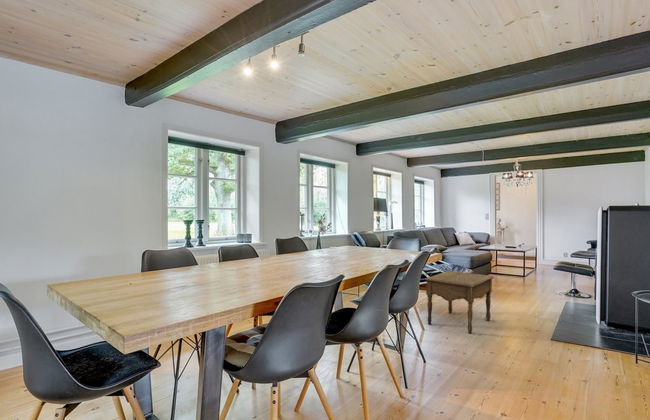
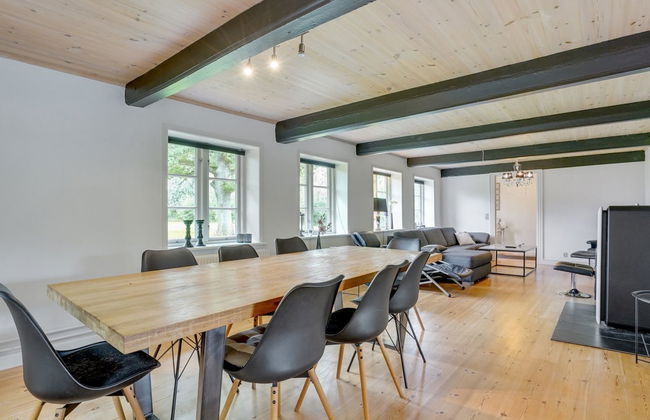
- side table [423,270,495,335]
